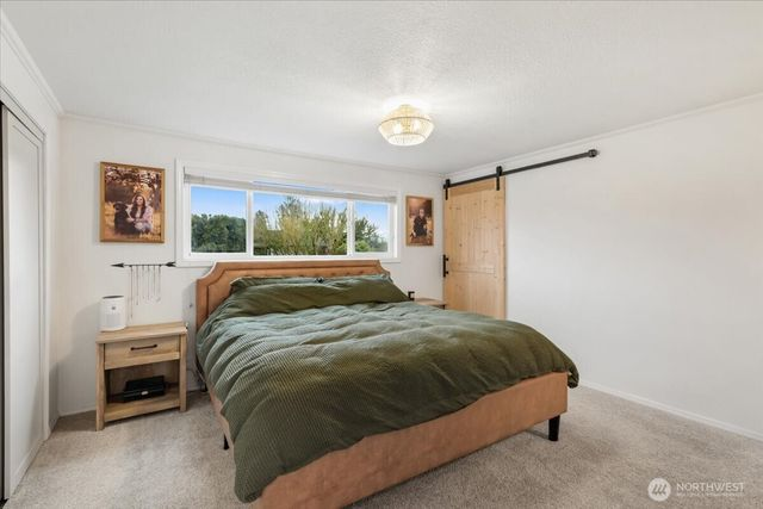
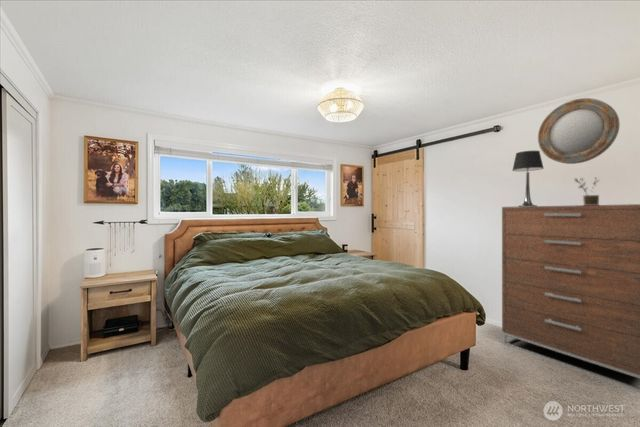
+ table lamp [511,150,545,207]
+ potted plant [574,177,600,205]
+ dresser [501,203,640,394]
+ home mirror [537,97,621,165]
